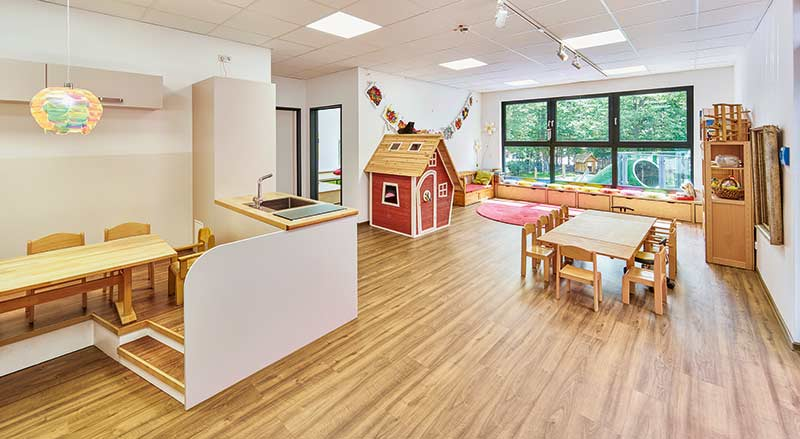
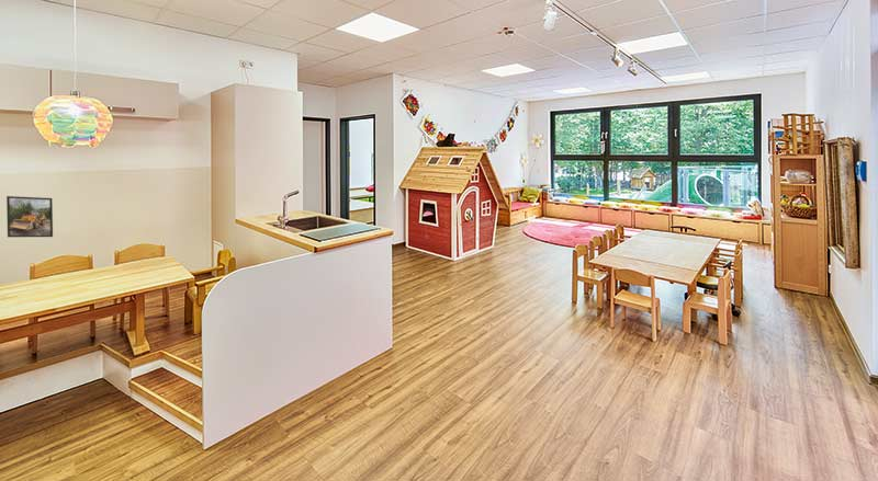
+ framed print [5,195,54,238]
